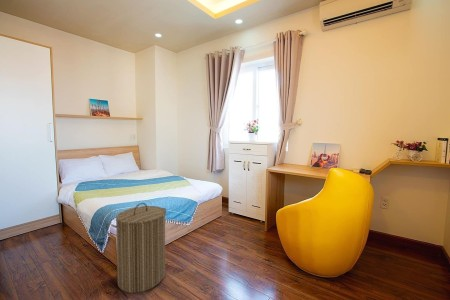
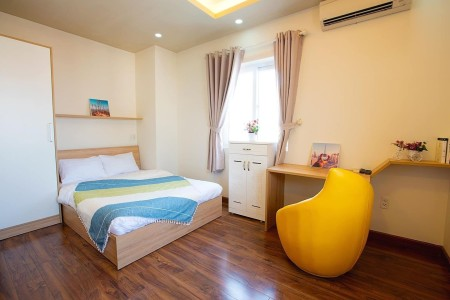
- laundry hamper [110,202,167,294]
